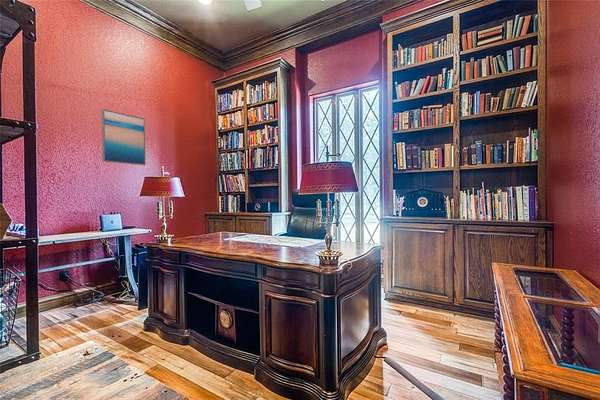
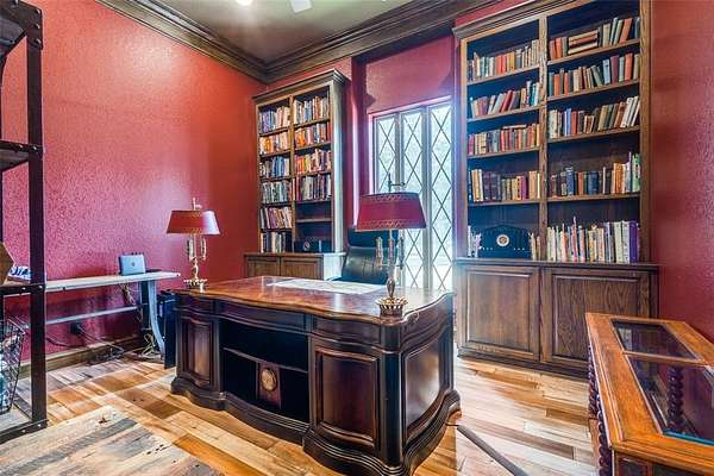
- wall art [101,108,147,166]
